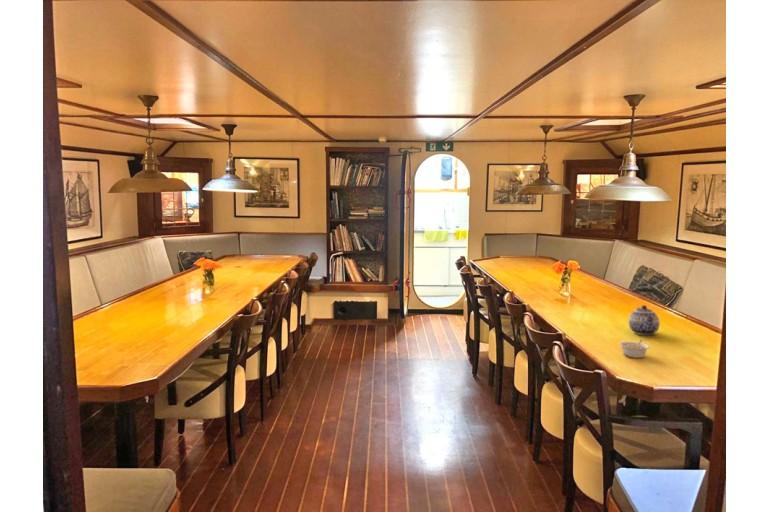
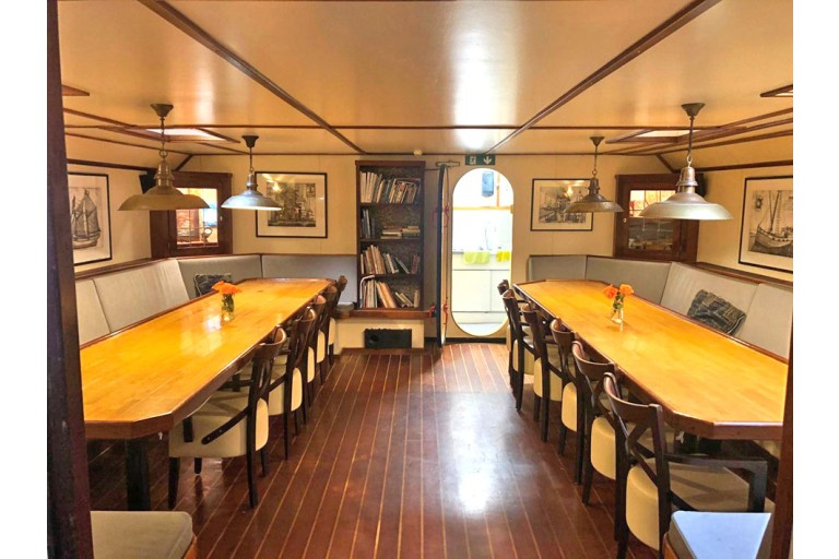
- teapot [628,304,661,336]
- legume [618,338,650,359]
